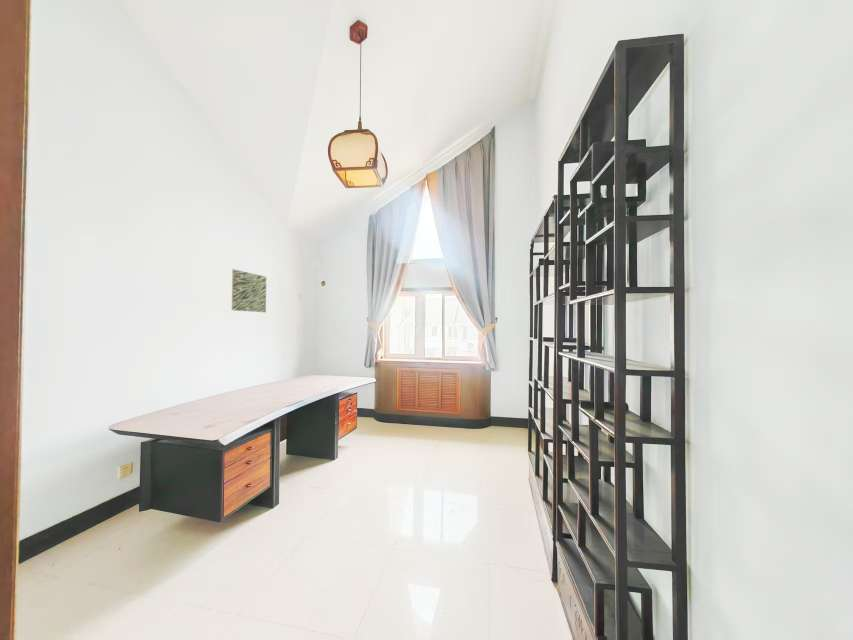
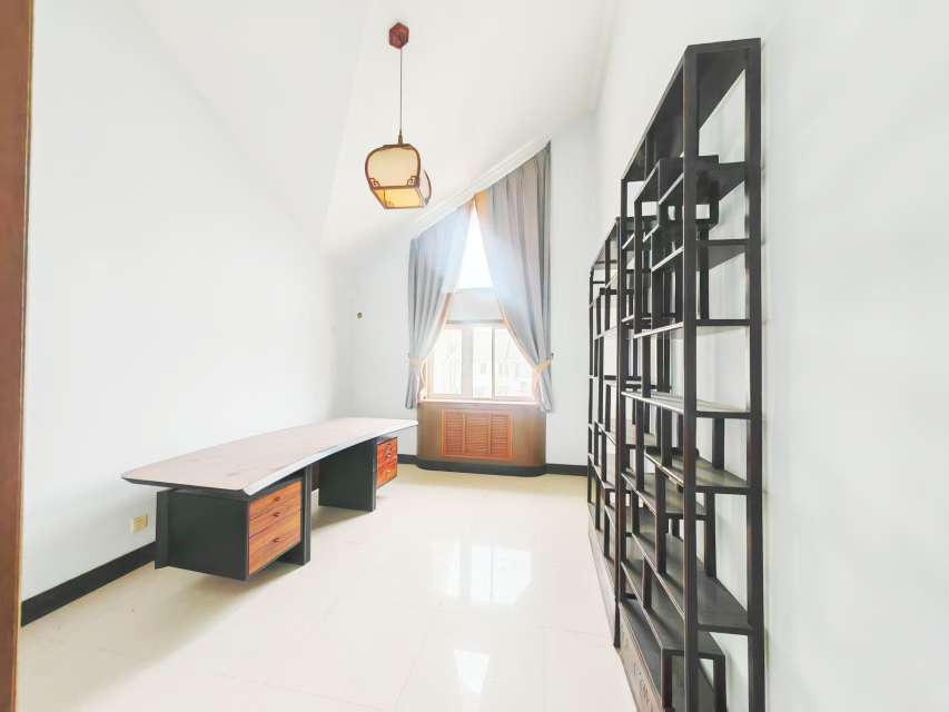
- wall art [231,268,267,313]
